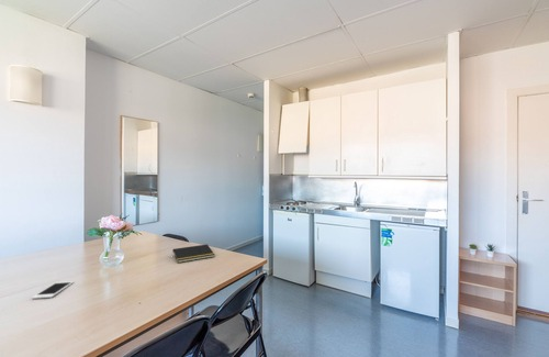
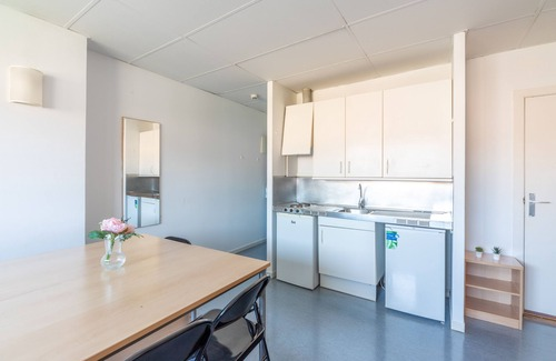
- cell phone [31,280,75,300]
- notepad [171,243,215,264]
